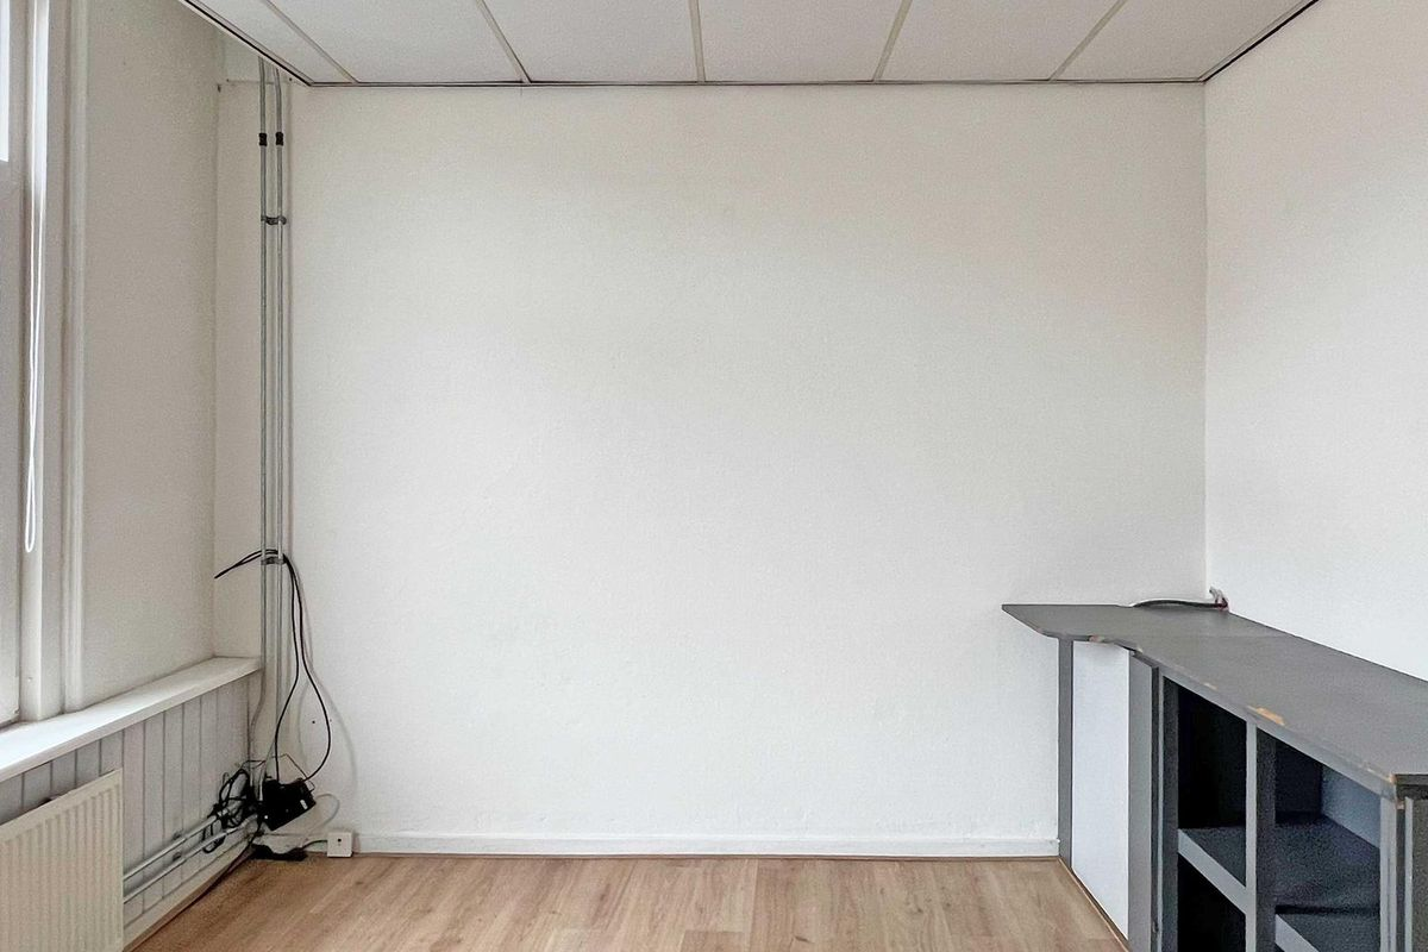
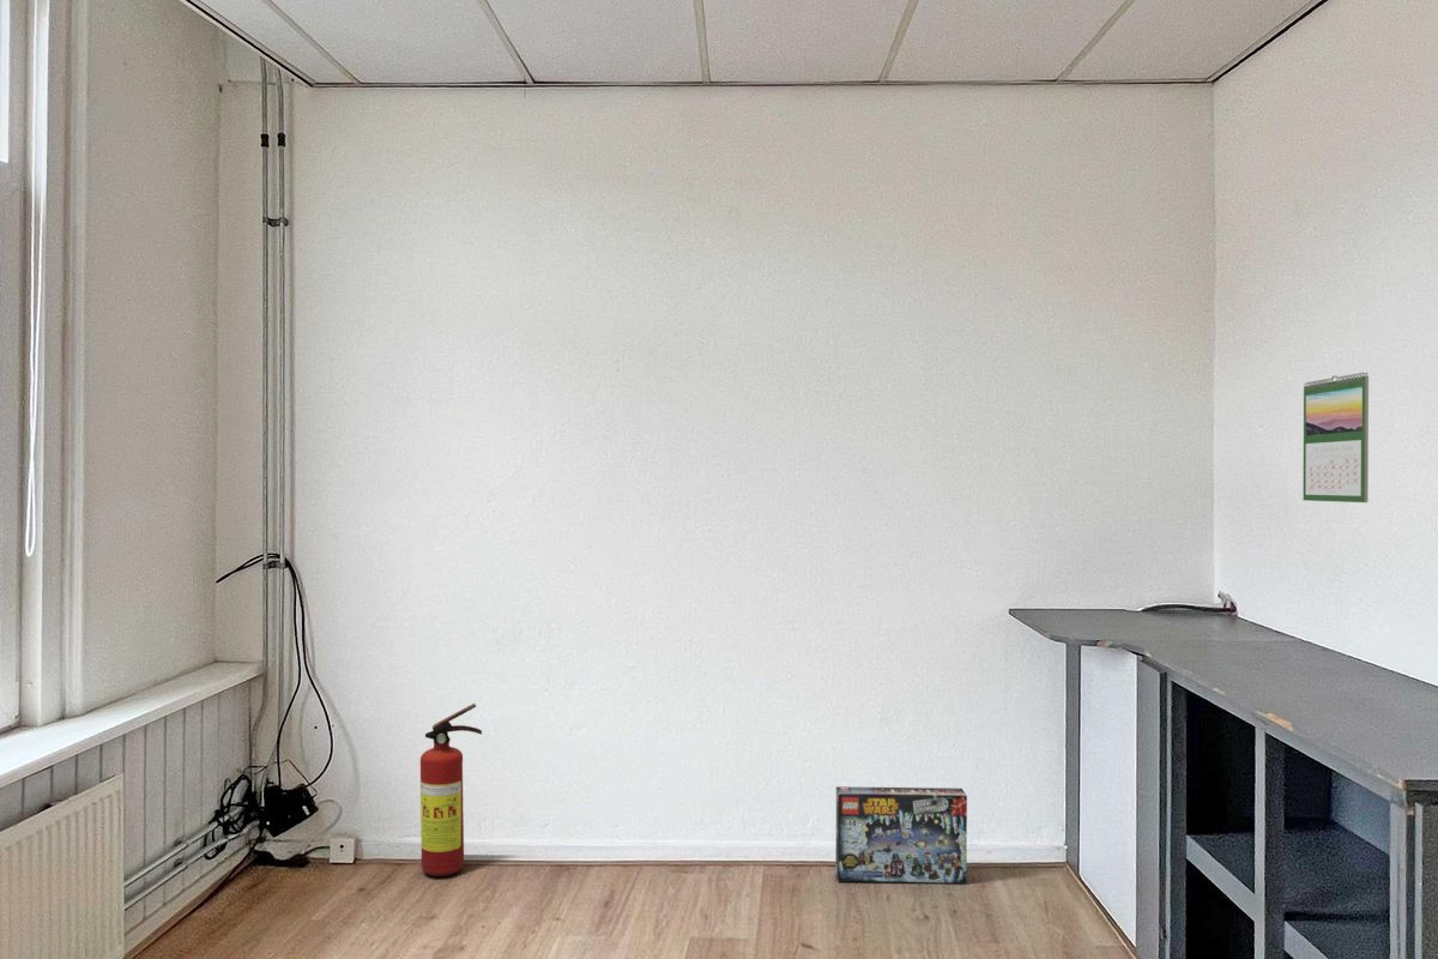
+ calendar [1303,372,1370,503]
+ box [834,785,968,885]
+ fire extinguisher [419,702,483,877]
